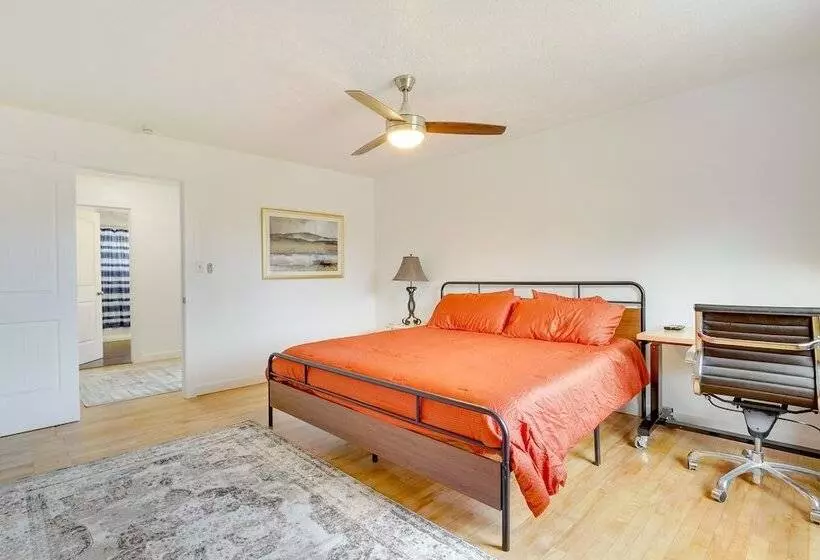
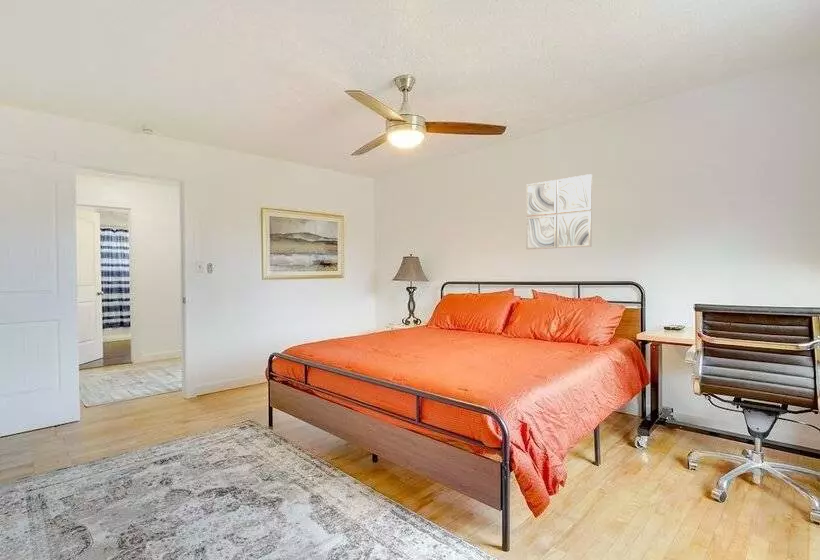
+ wall art [525,173,593,250]
